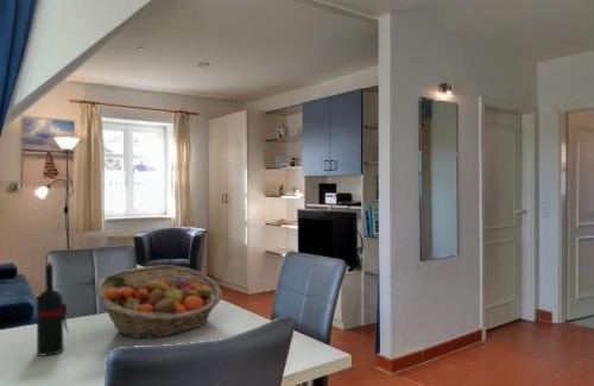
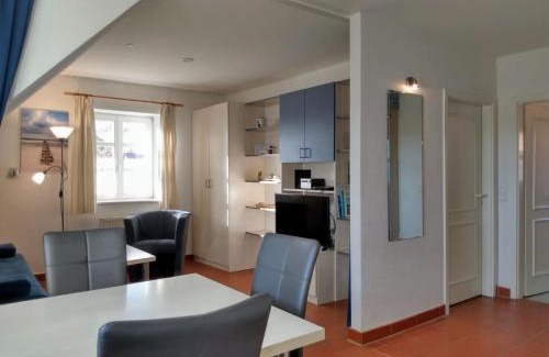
- wine bottle [36,260,71,357]
- fruit basket [94,264,225,340]
